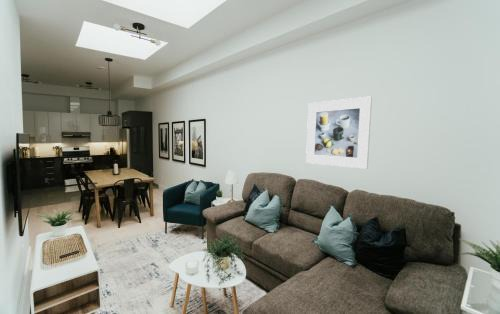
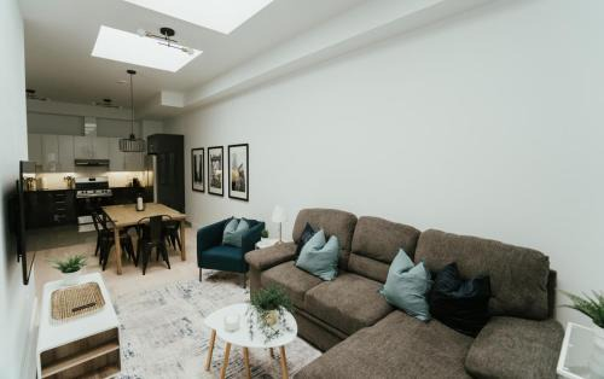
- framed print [305,95,373,170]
